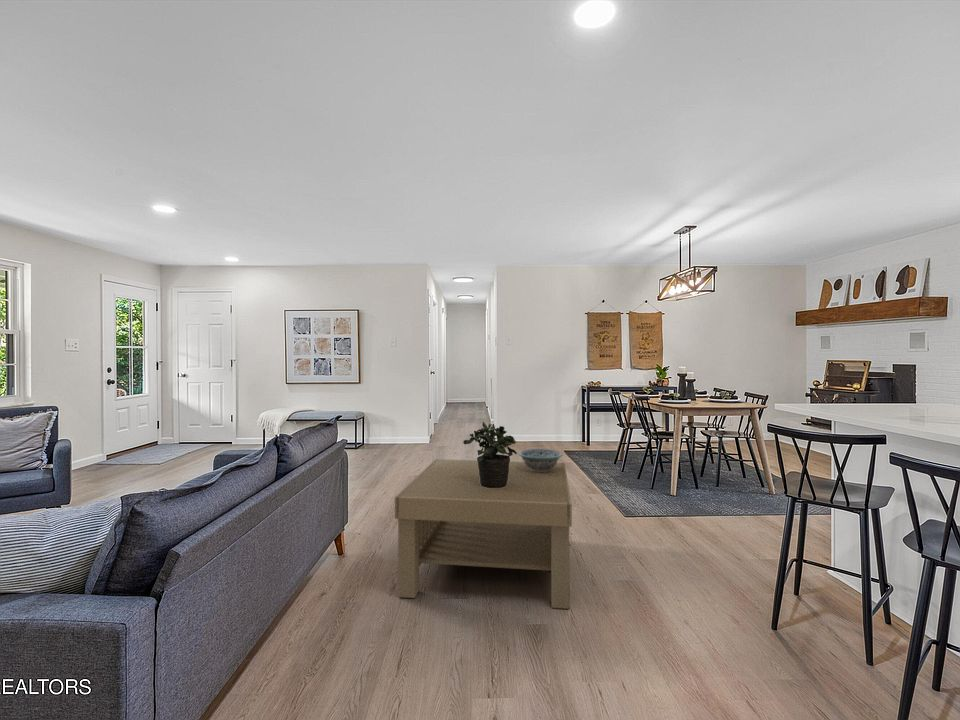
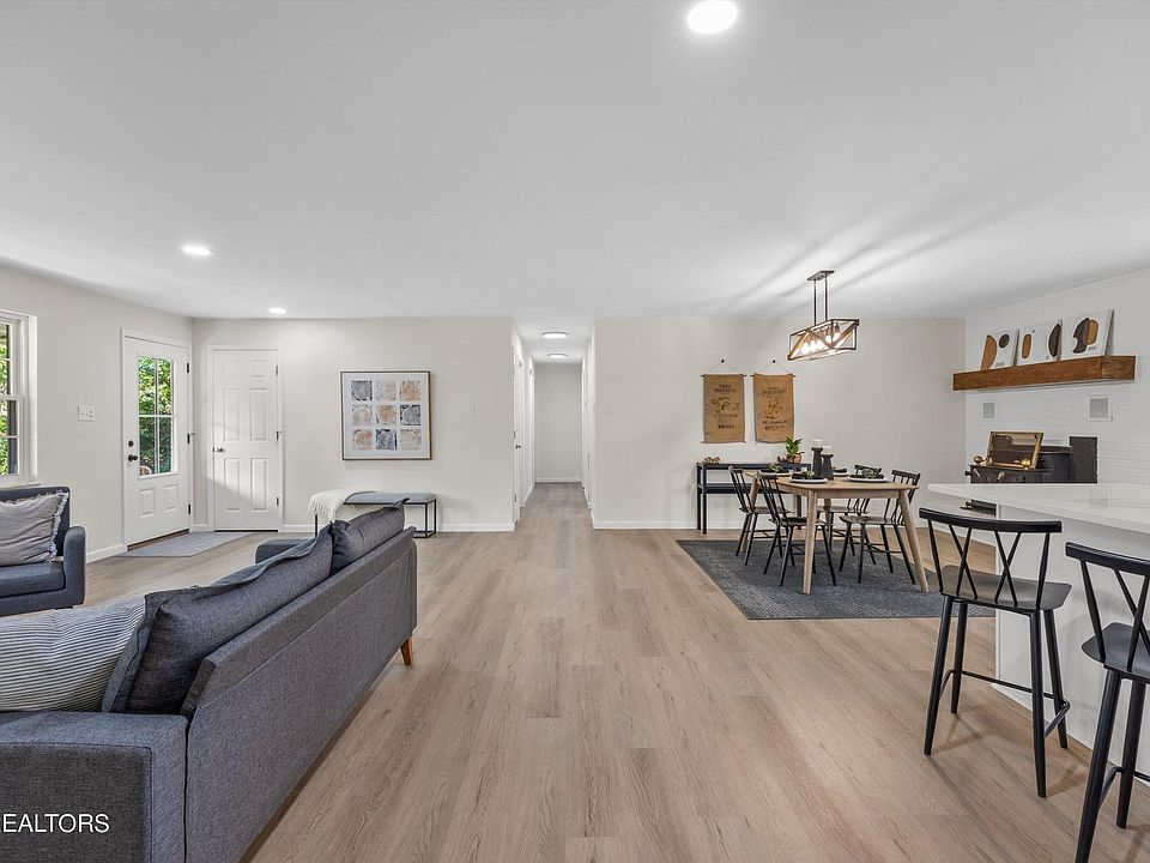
- decorative bowl [517,448,564,472]
- potted plant [462,421,518,488]
- coffee table [394,458,573,610]
